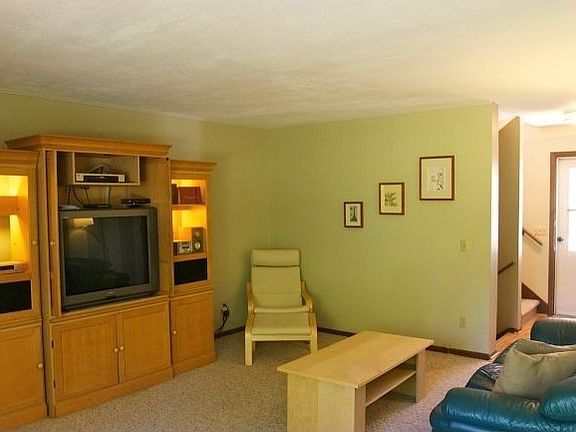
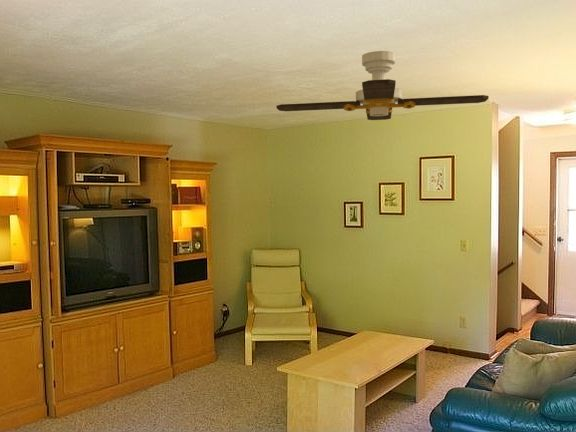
+ ceiling fan [275,50,490,121]
